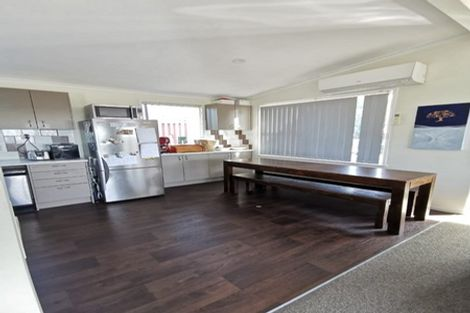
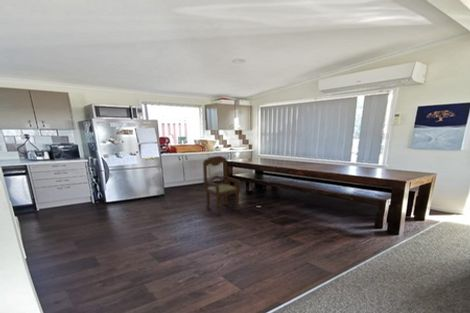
+ dining chair [202,155,242,217]
